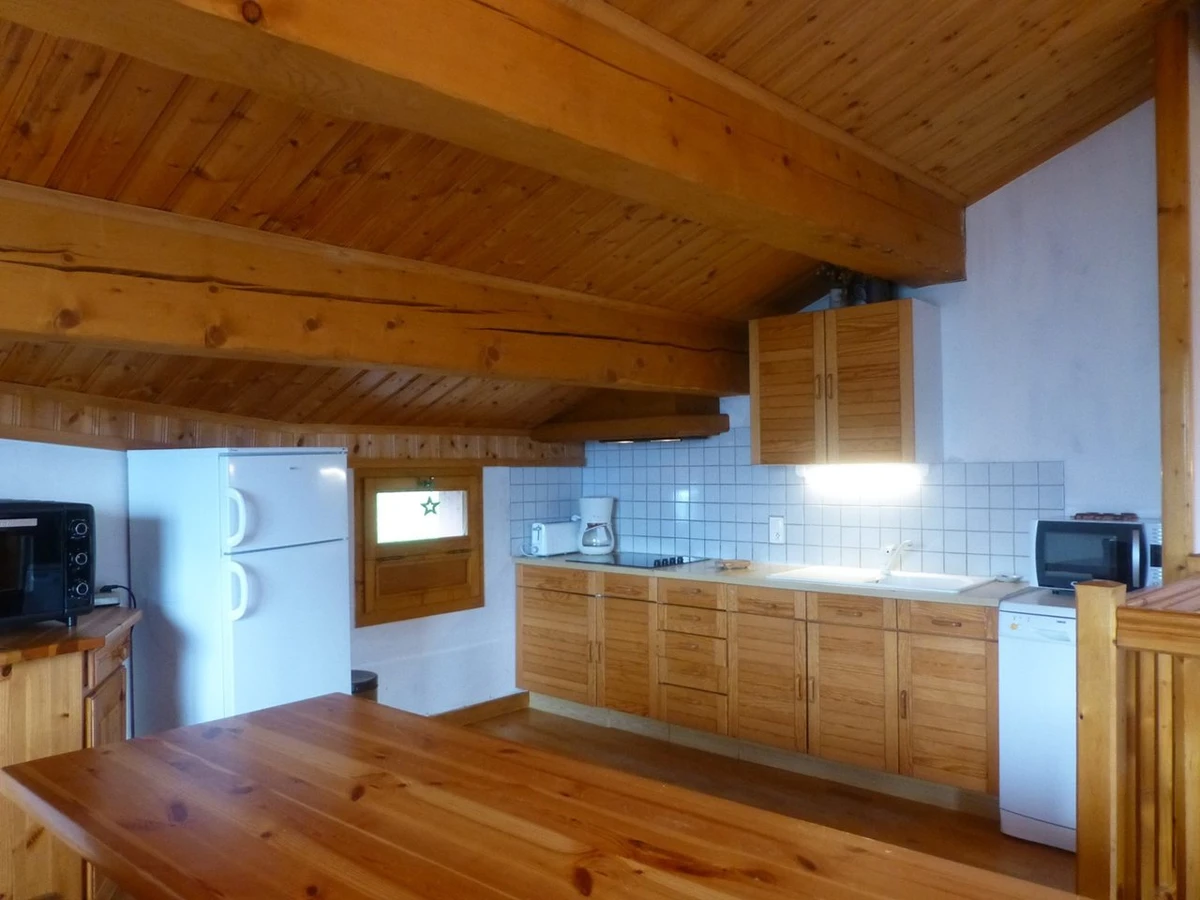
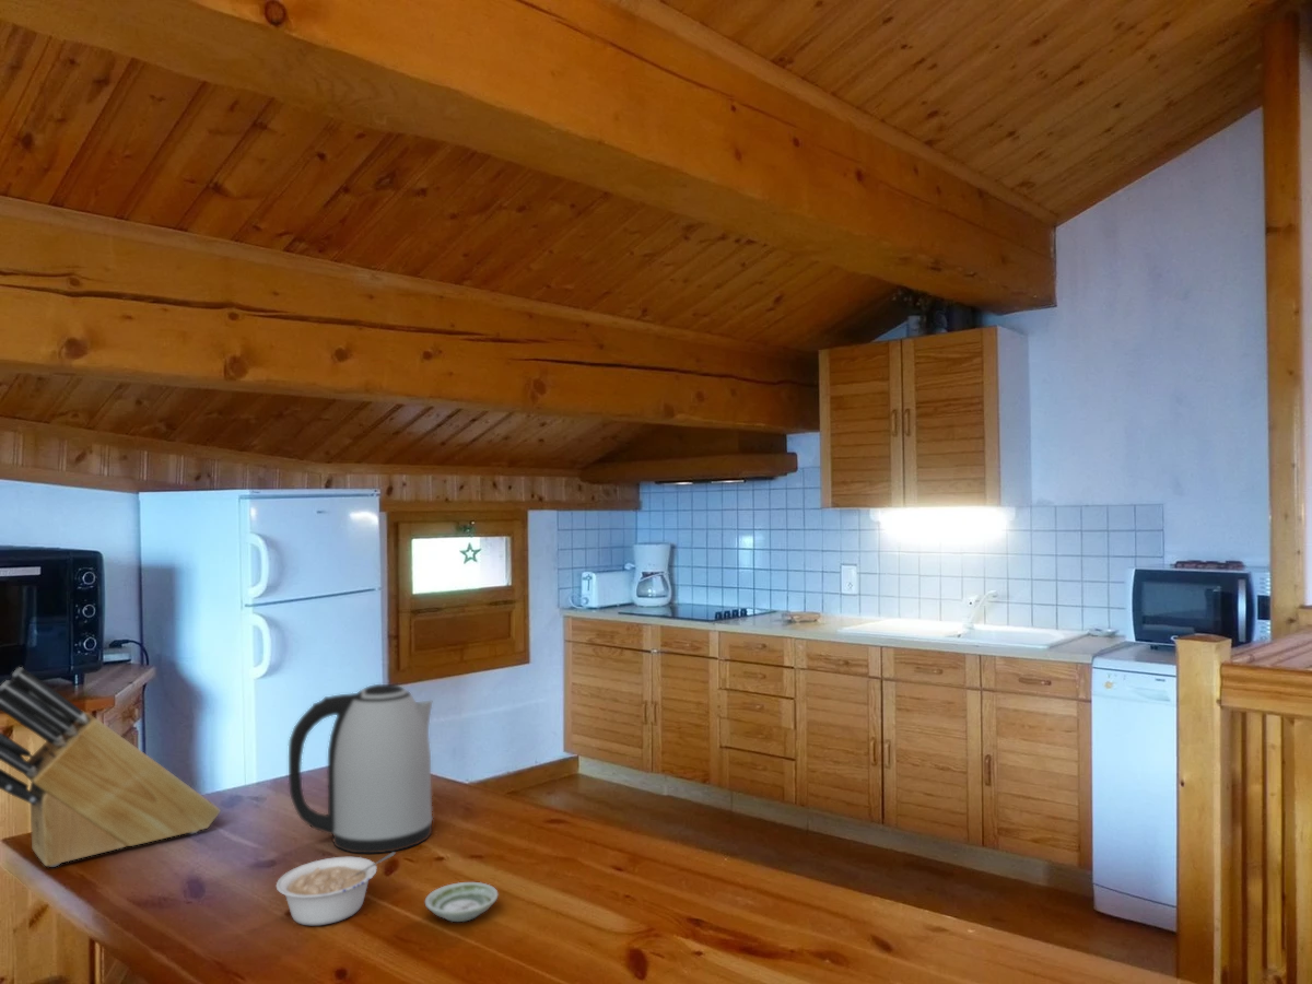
+ legume [274,851,397,926]
+ kettle [288,683,434,855]
+ knife block [0,666,222,868]
+ saucer [424,881,500,923]
